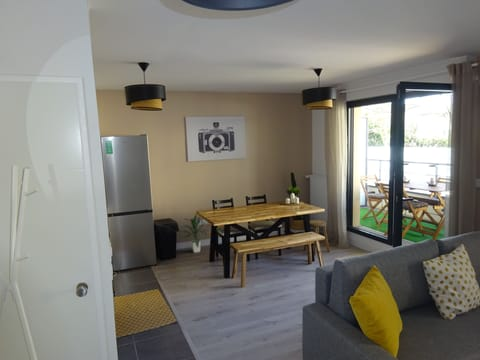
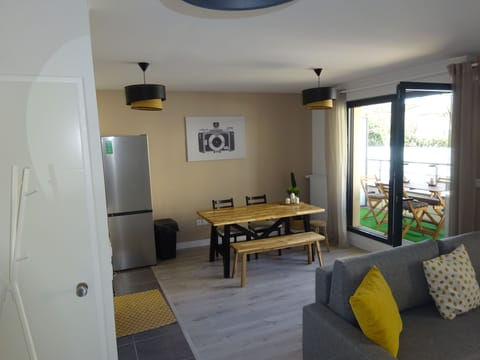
- indoor plant [178,212,210,254]
